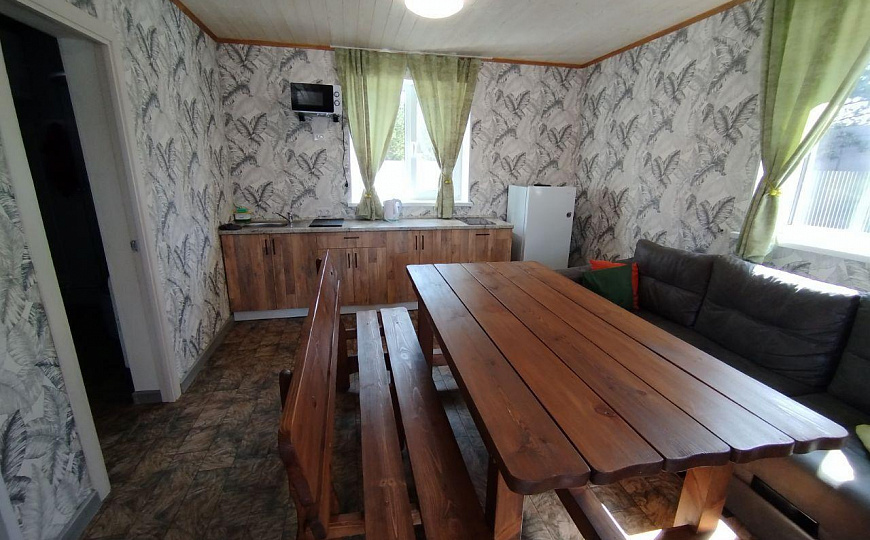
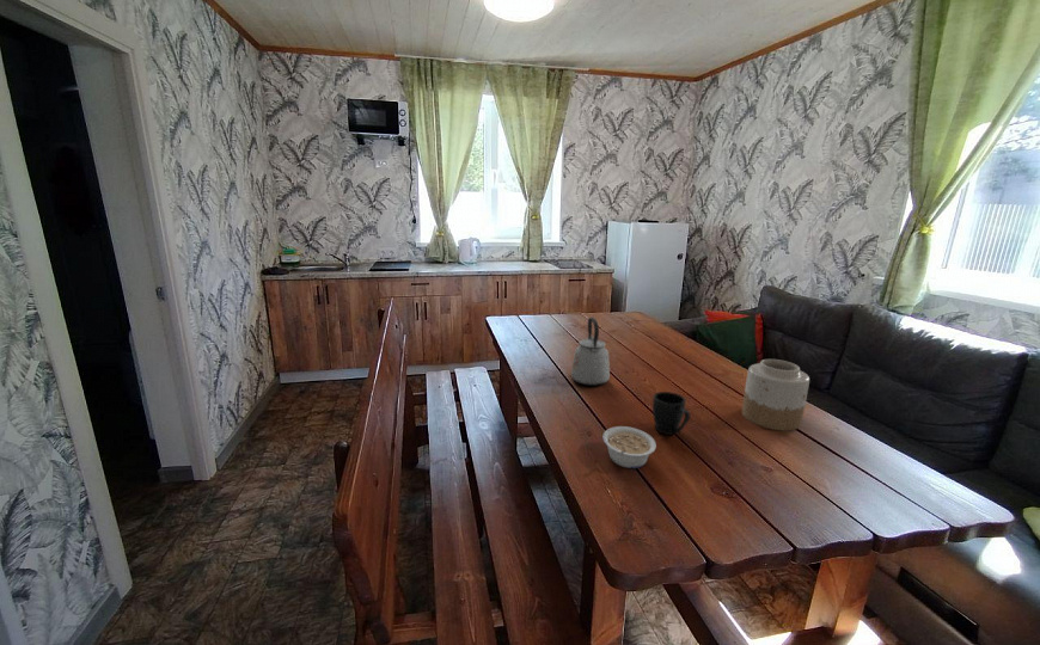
+ vase [741,358,810,432]
+ kettle [570,317,611,387]
+ mug [651,391,691,436]
+ legume [601,425,657,469]
